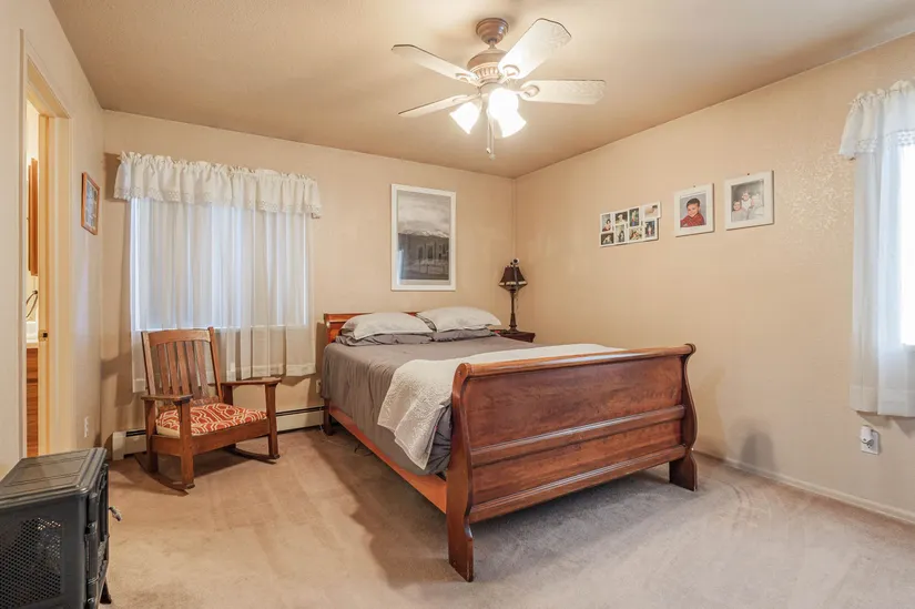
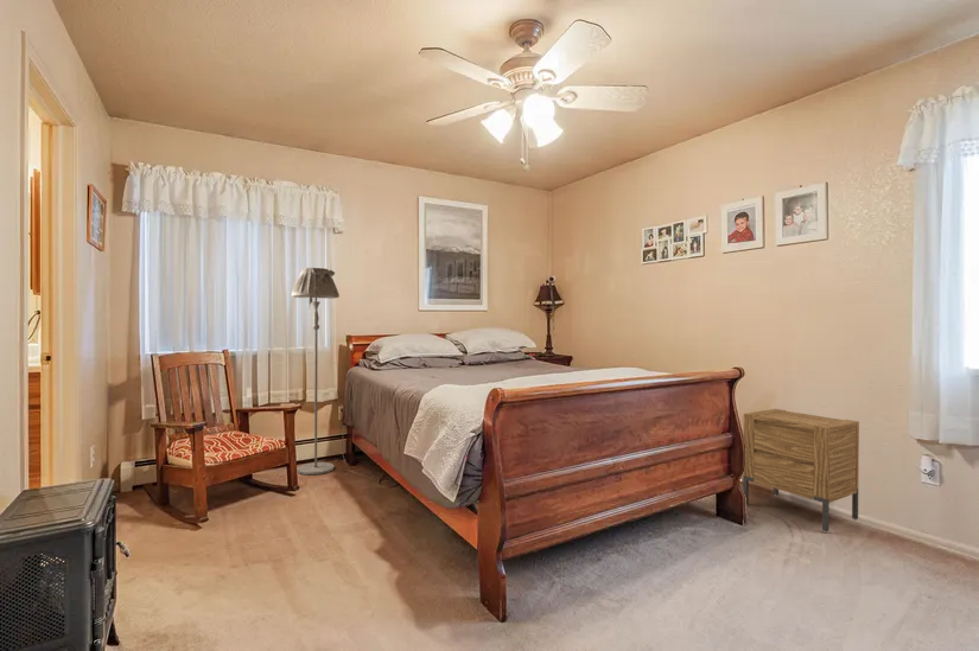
+ floor lamp [291,267,341,476]
+ nightstand [742,408,860,534]
